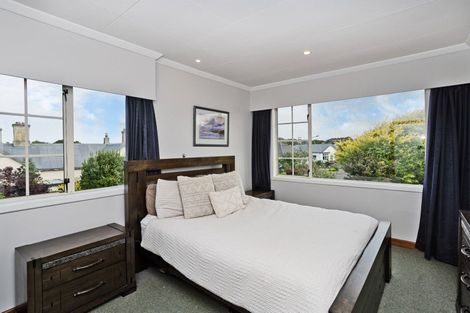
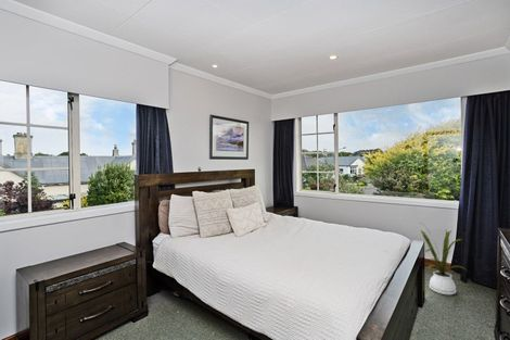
+ house plant [420,223,468,295]
